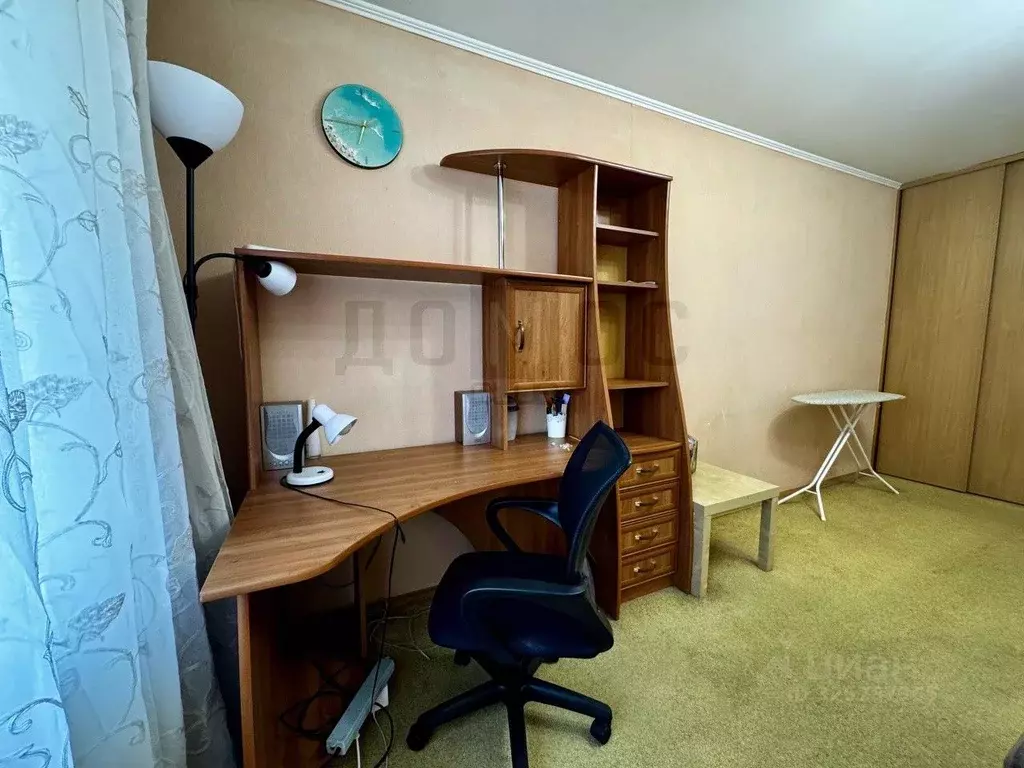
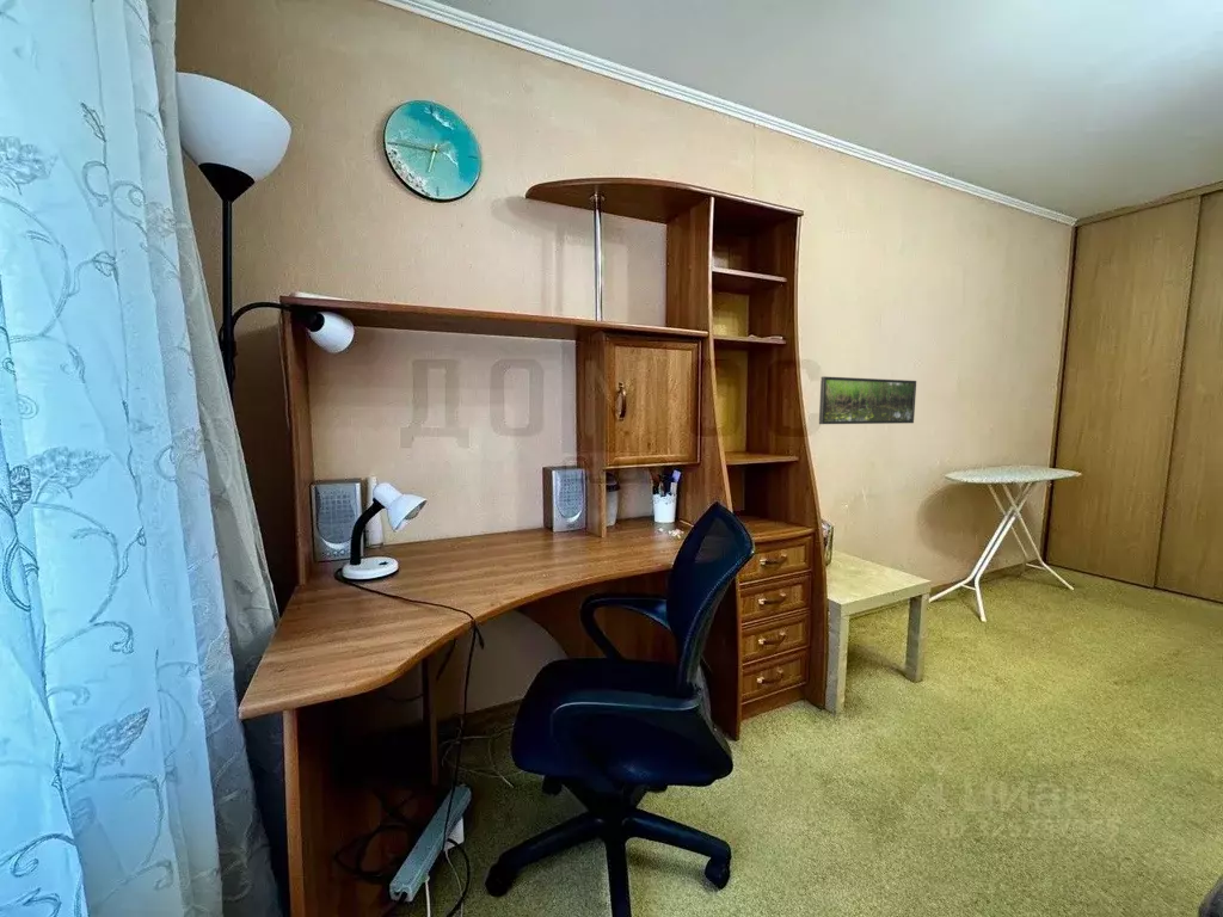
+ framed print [818,375,917,425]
